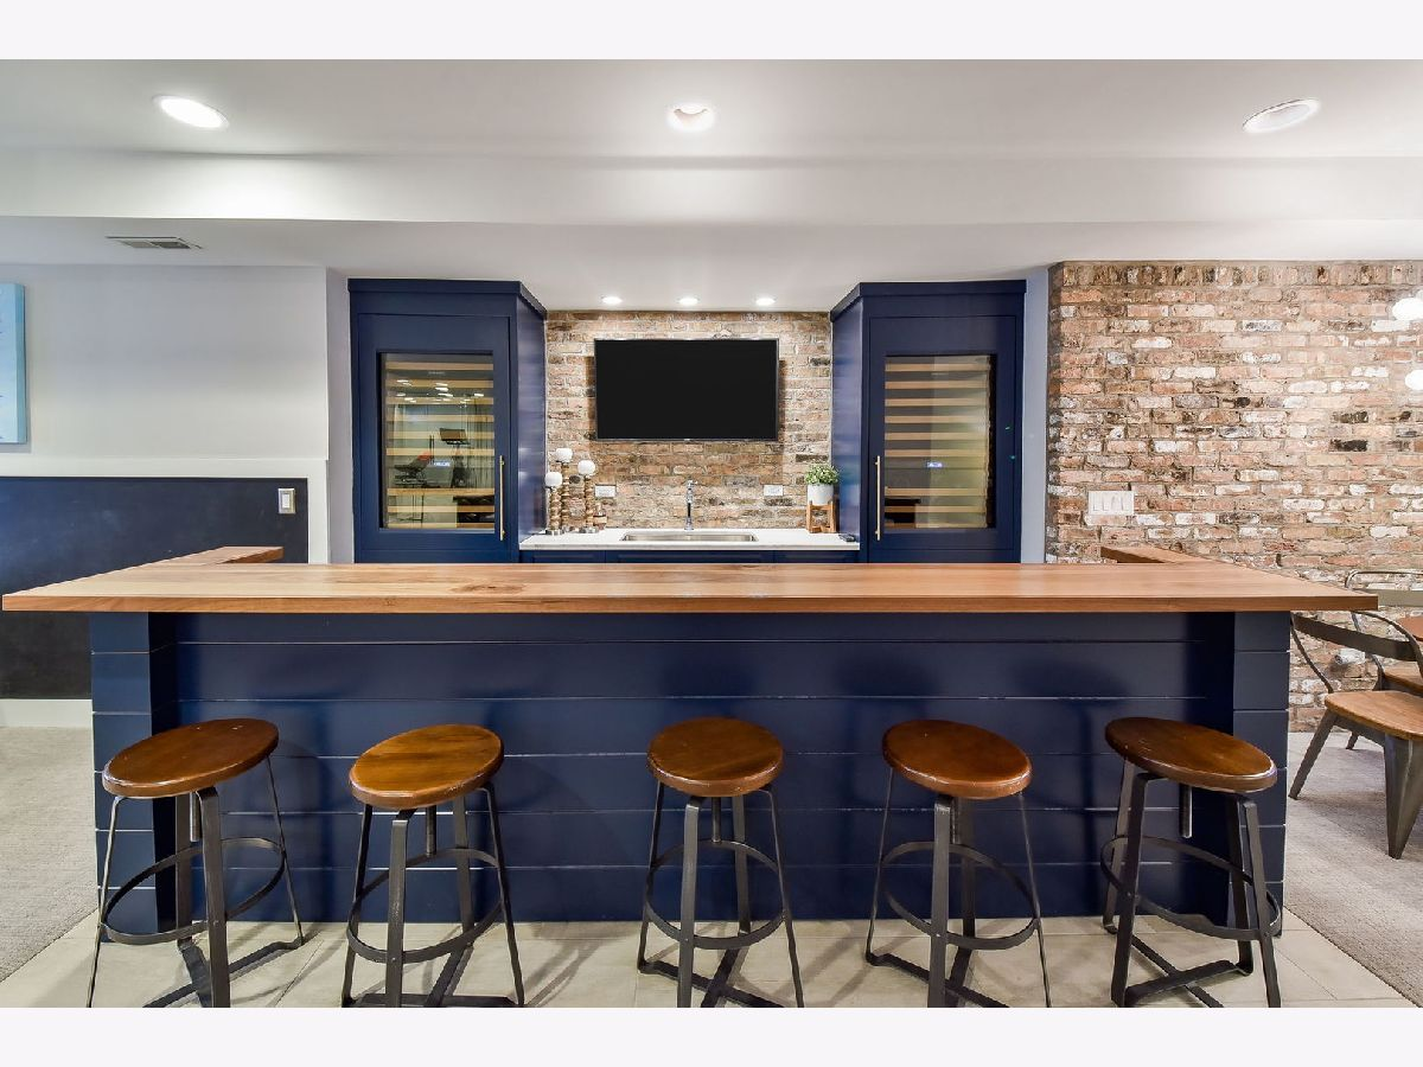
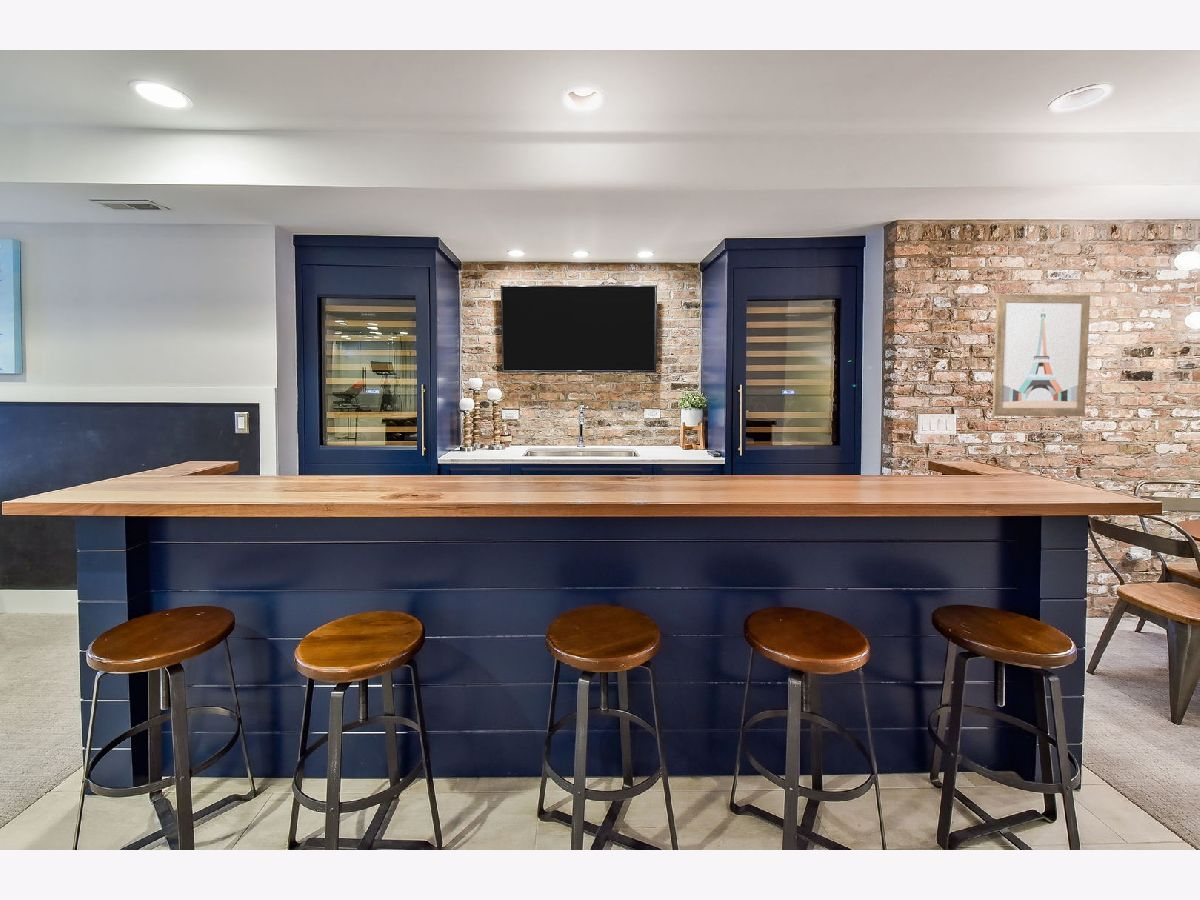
+ wall art [991,293,1091,417]
